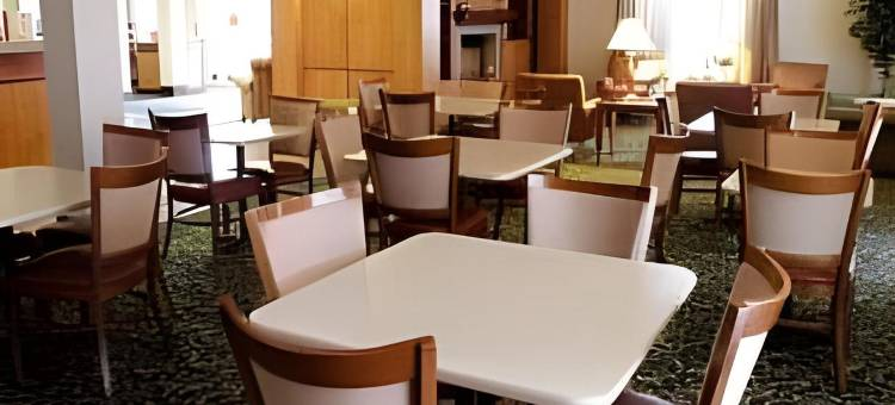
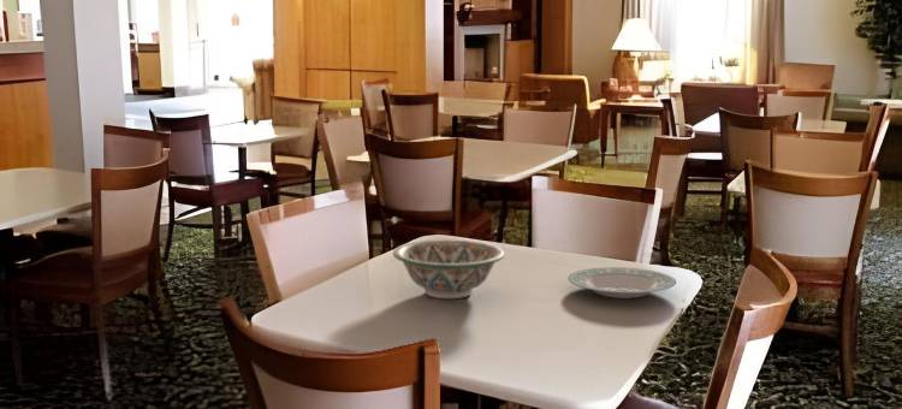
+ plate [566,266,677,300]
+ decorative bowl [392,238,505,300]
